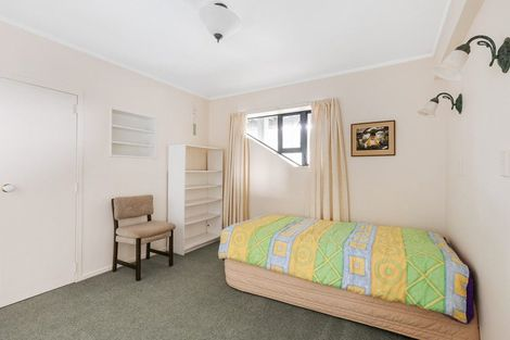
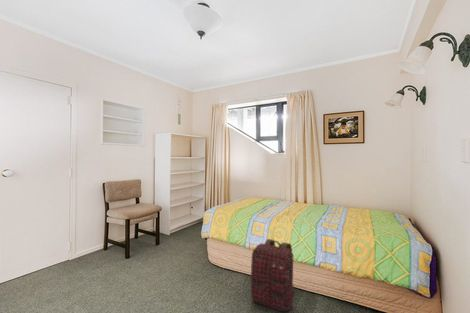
+ backpack [250,238,296,312]
